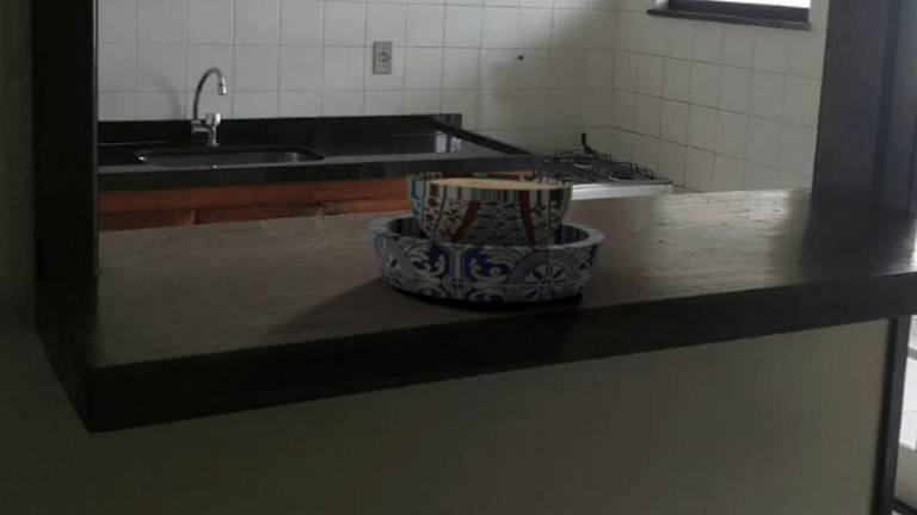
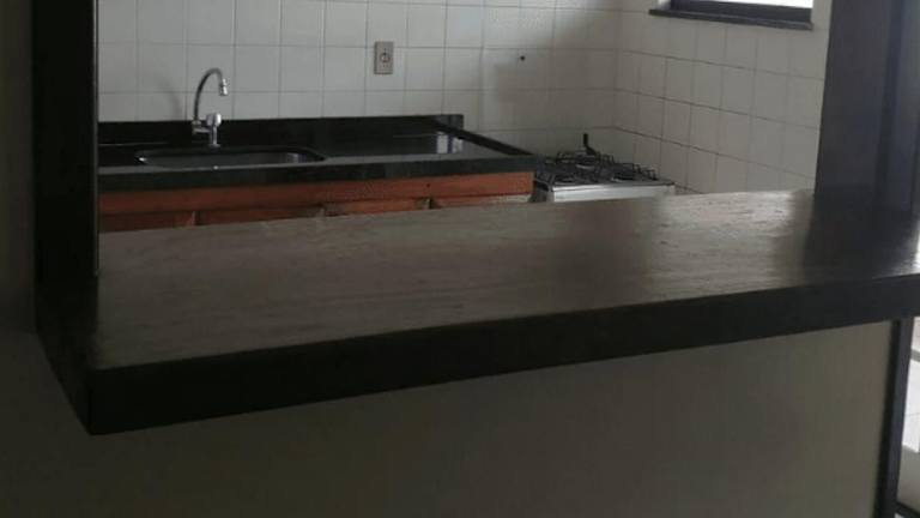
- bowl [368,170,608,303]
